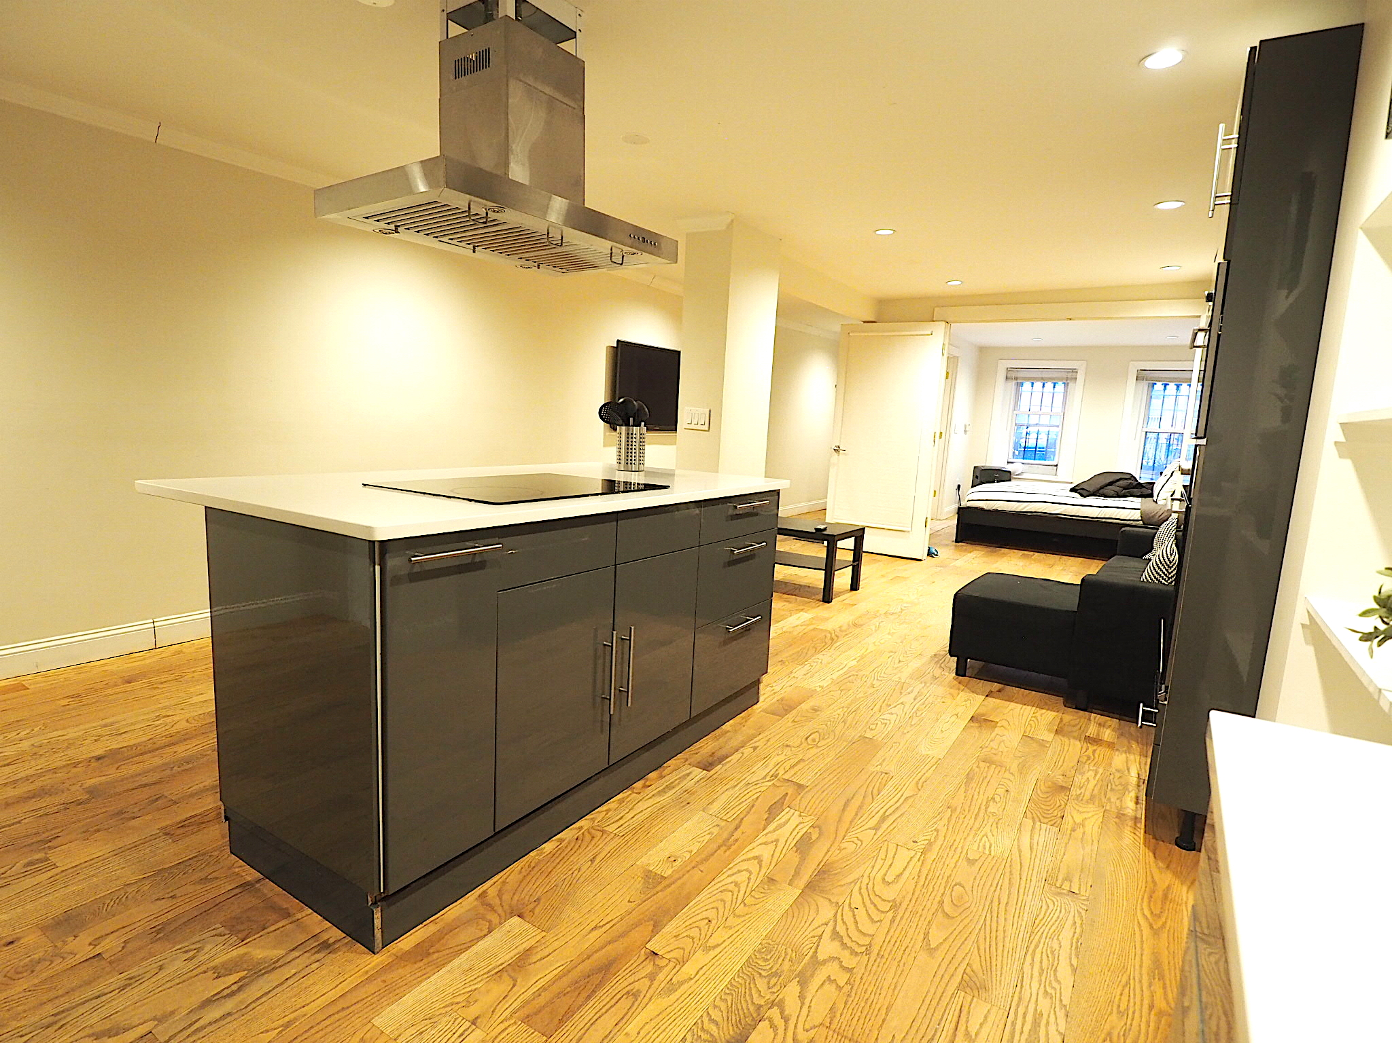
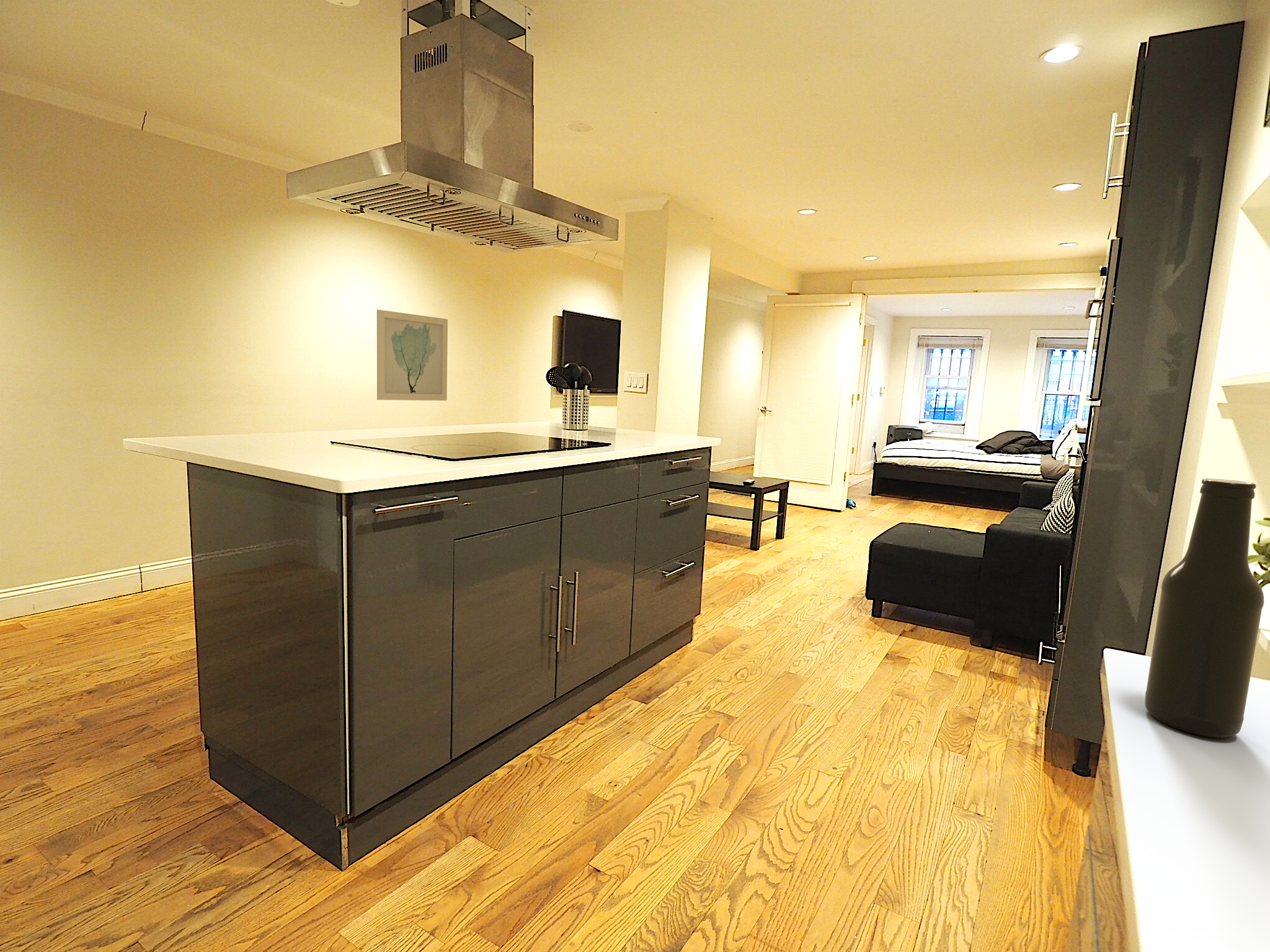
+ wall art [376,309,448,401]
+ beer bottle [1144,478,1264,739]
